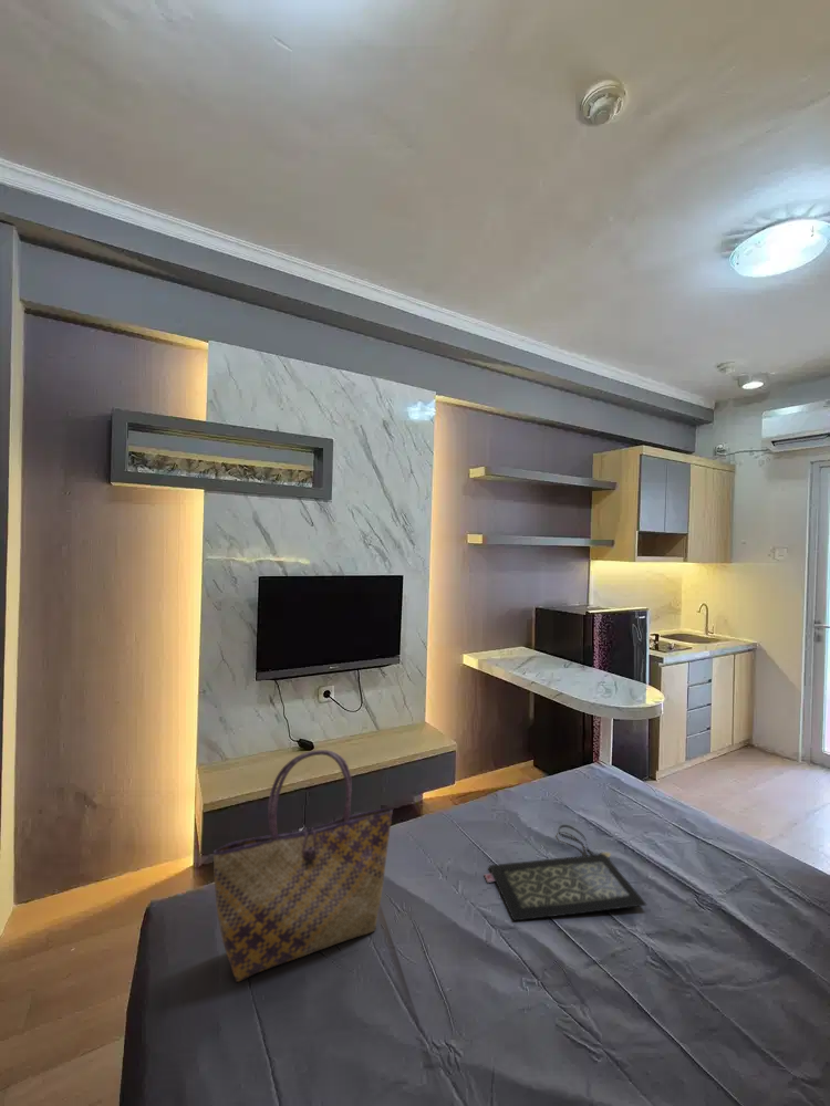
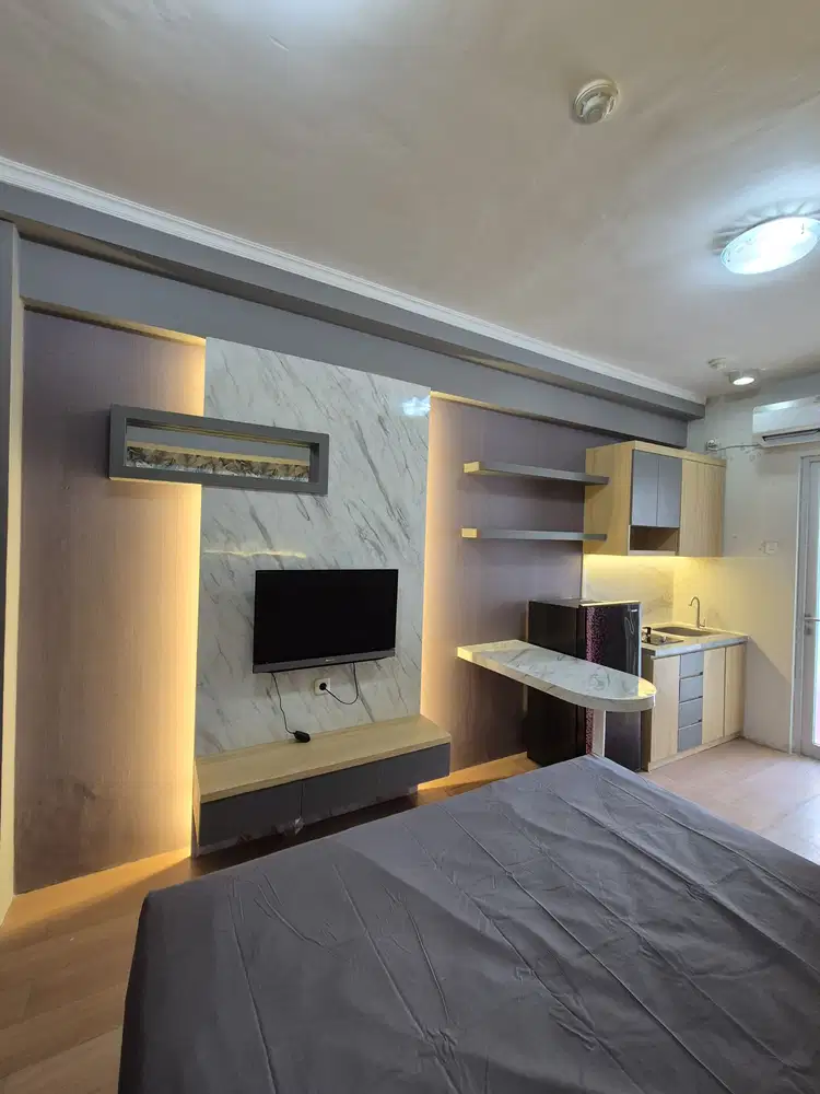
- clutch bag [483,824,649,922]
- tote bag [212,749,394,983]
